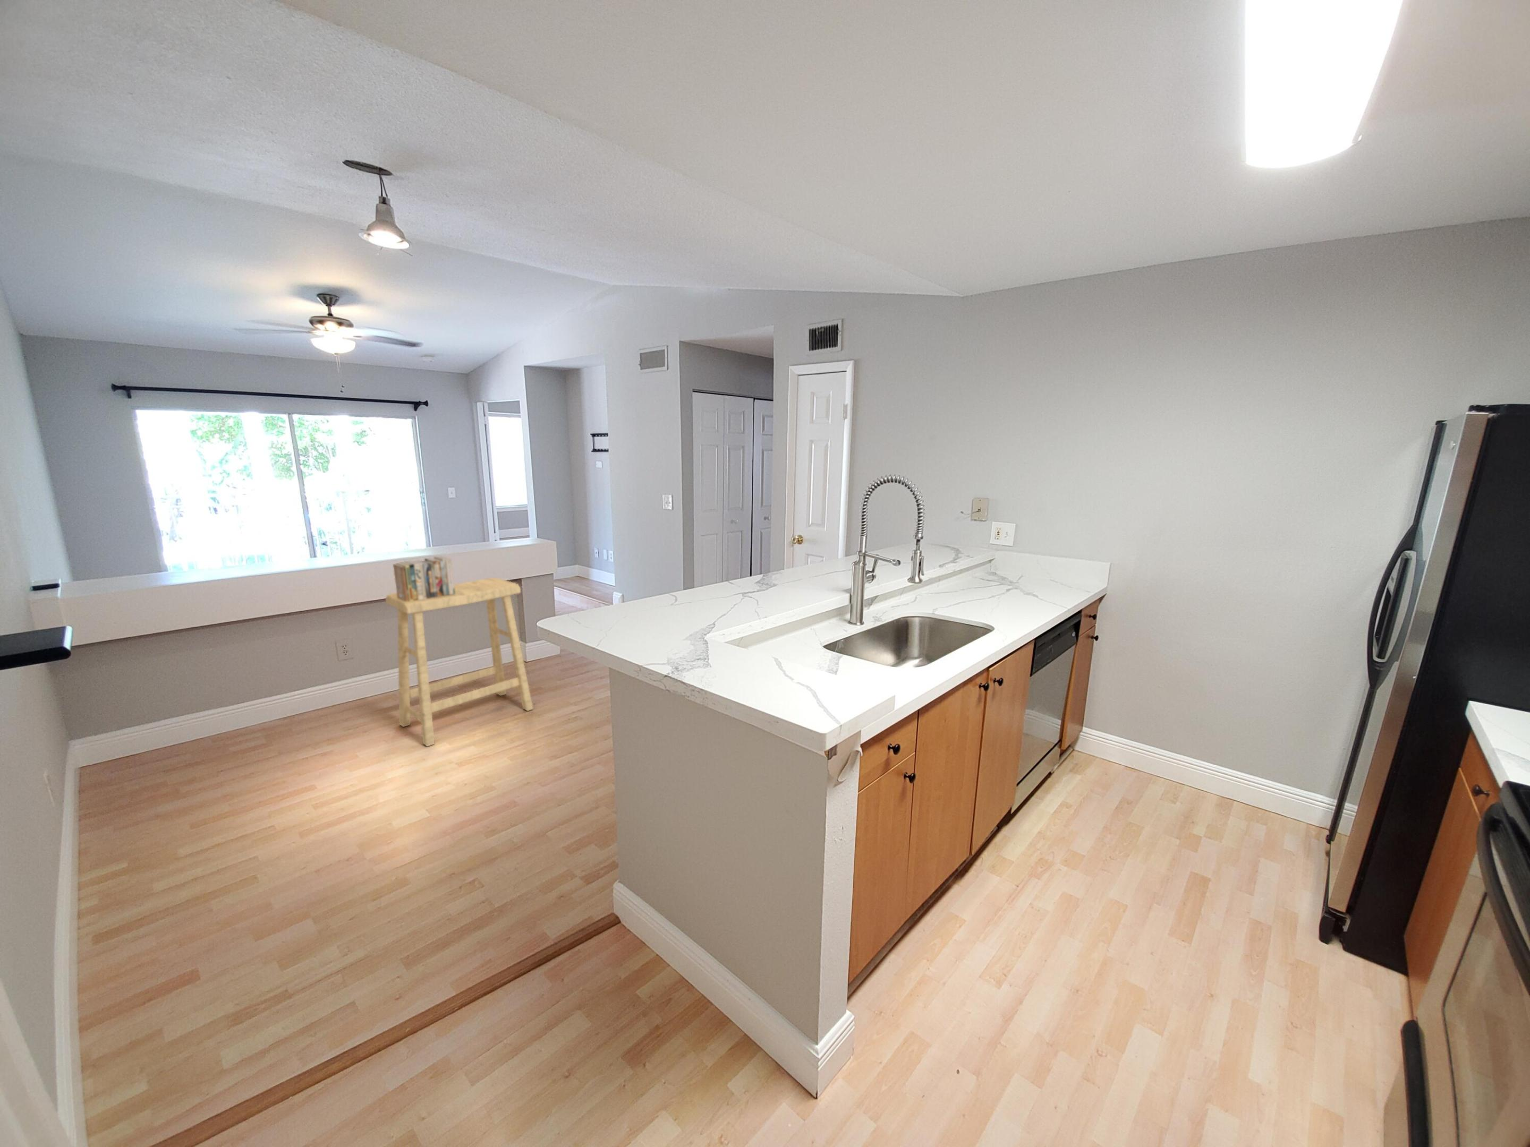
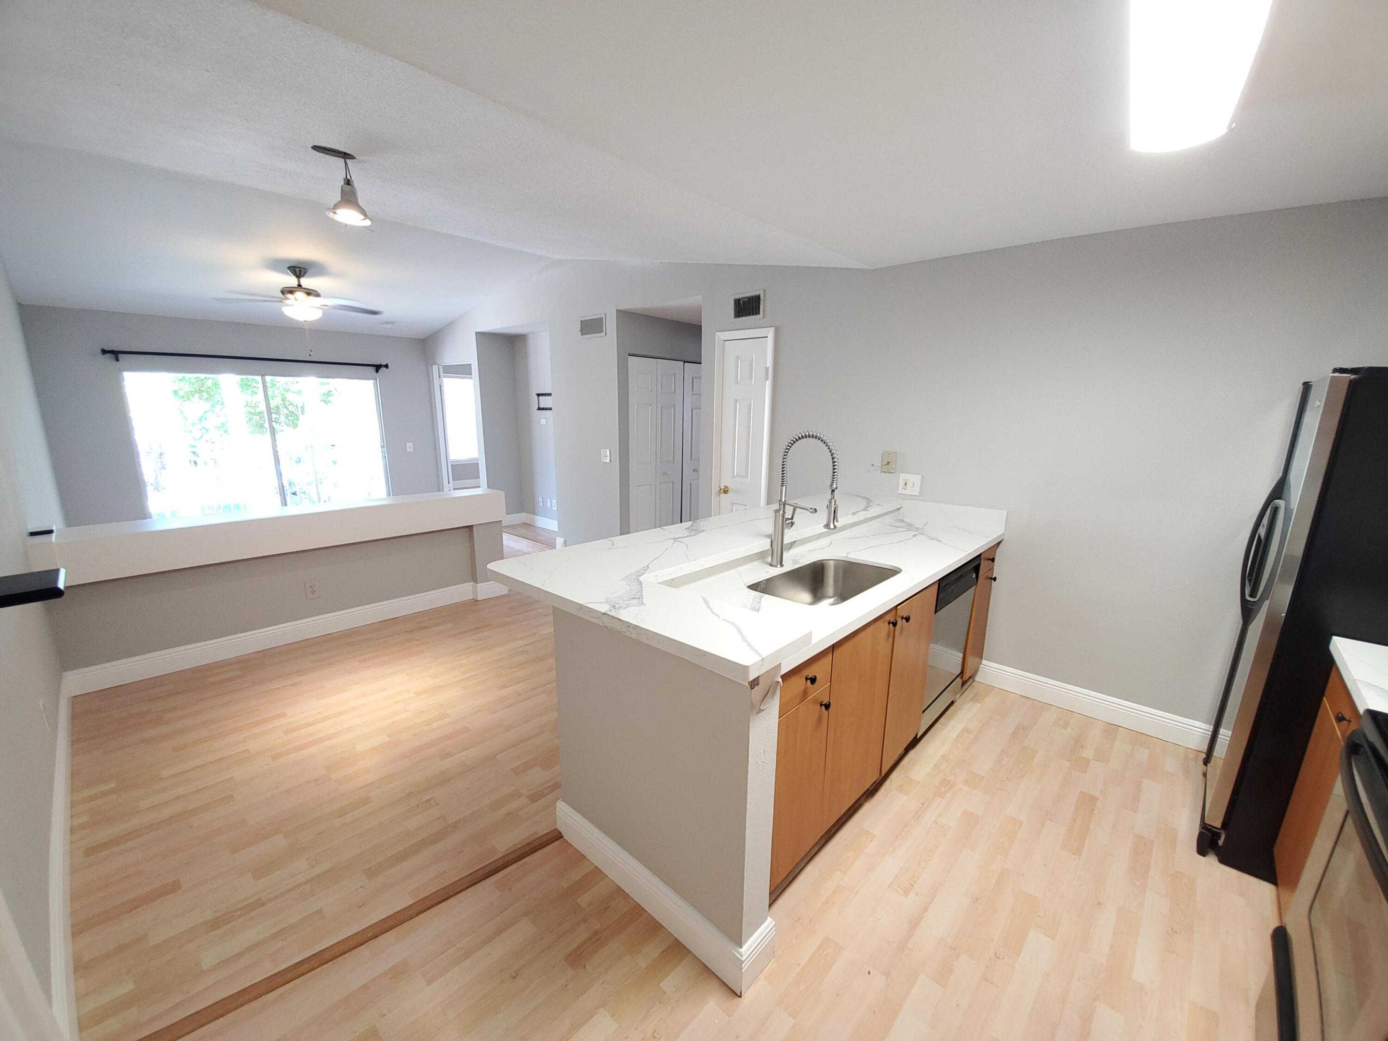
- books [393,555,454,601]
- stool [386,577,534,747]
